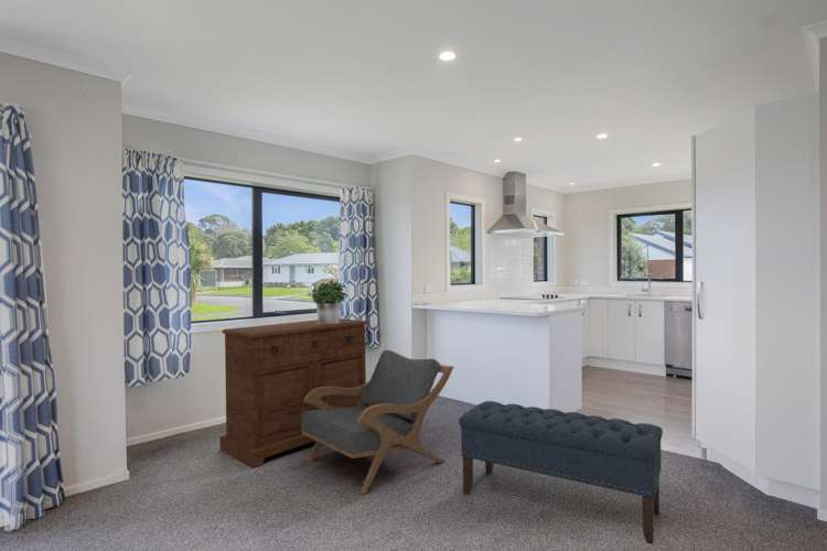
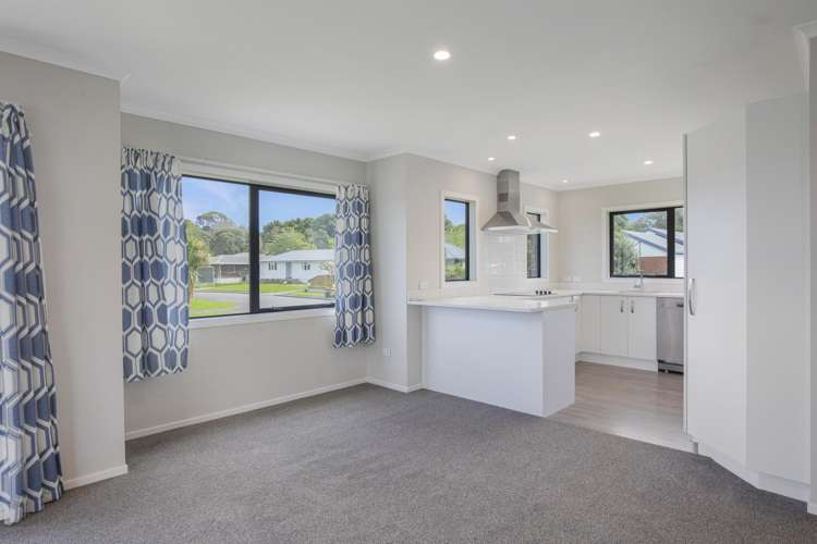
- sideboard [219,317,369,468]
- armchair [301,349,454,495]
- potted plant [311,280,350,325]
- bench [458,400,664,545]
